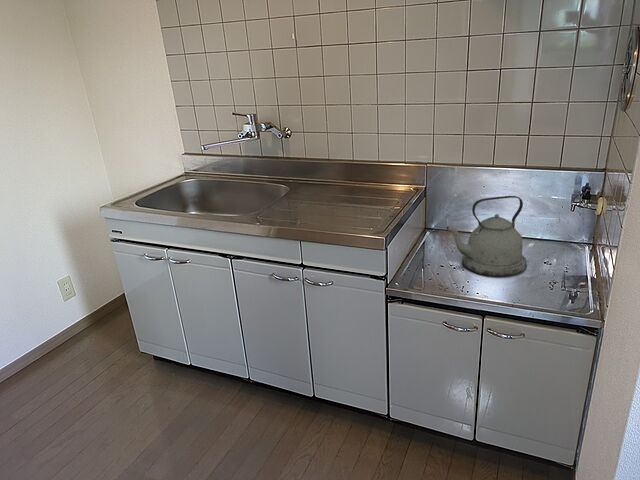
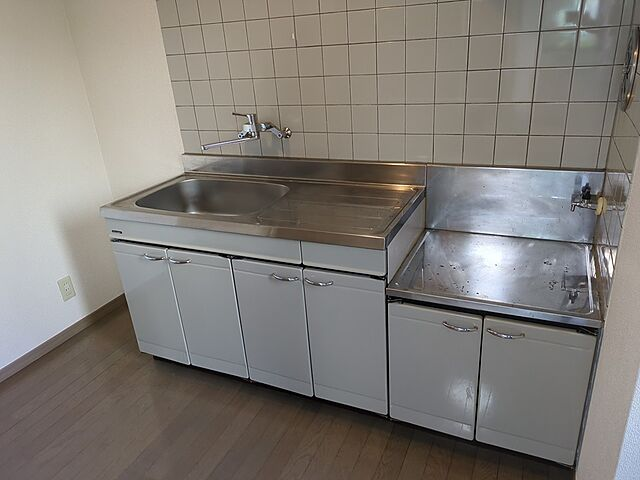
- kettle [446,195,528,277]
